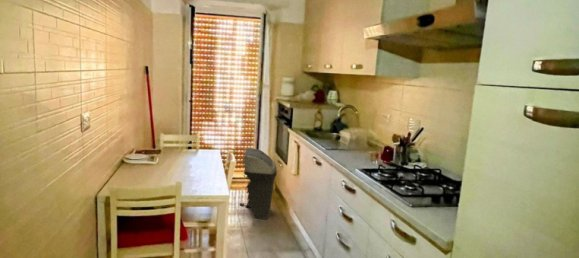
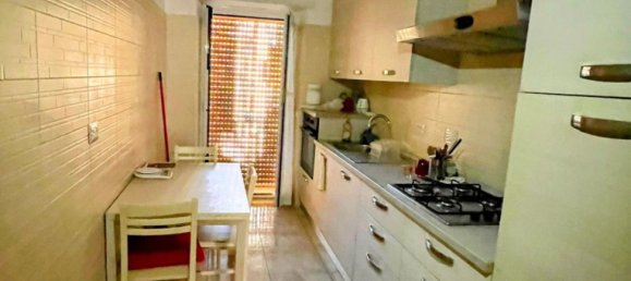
- trash can [239,147,278,220]
